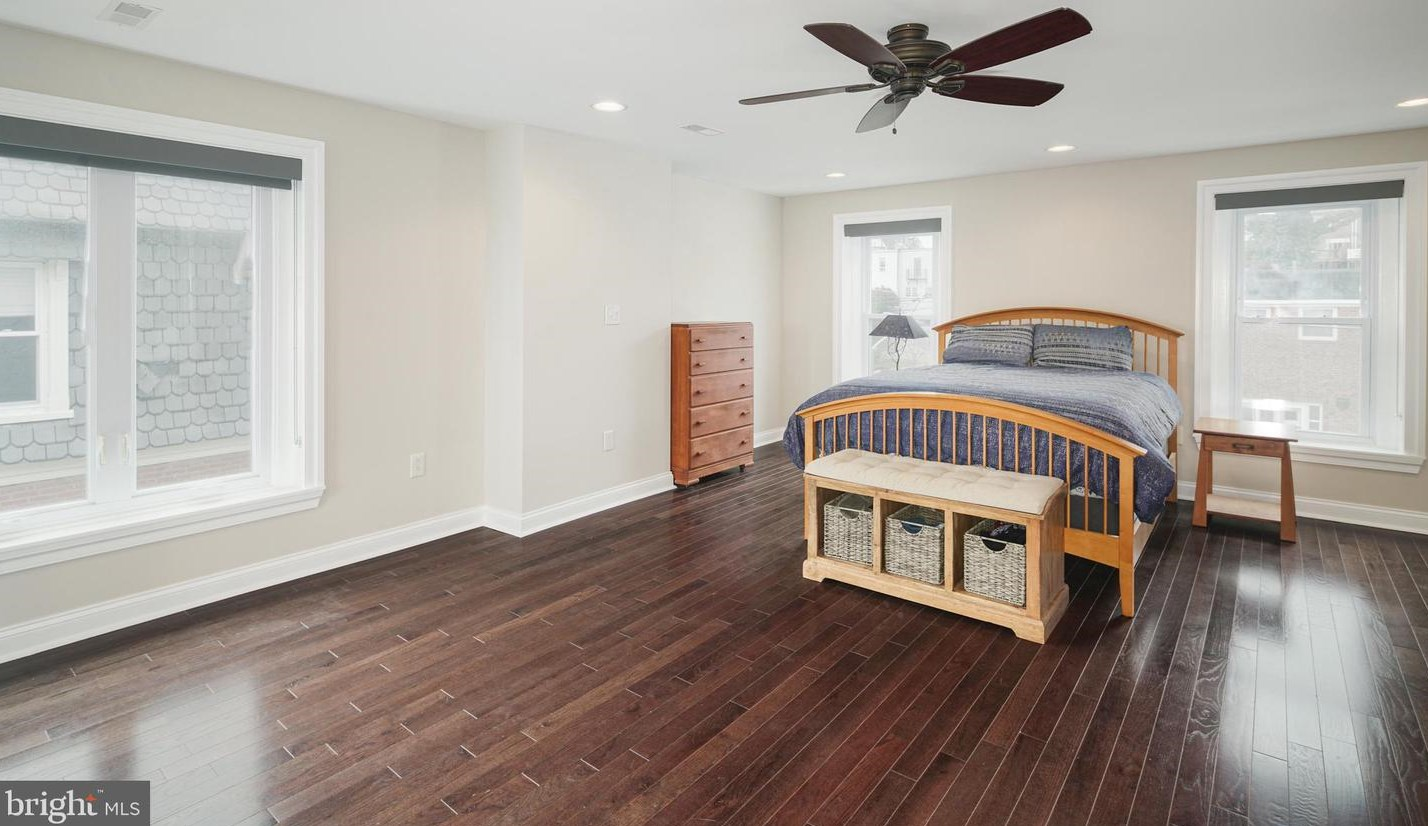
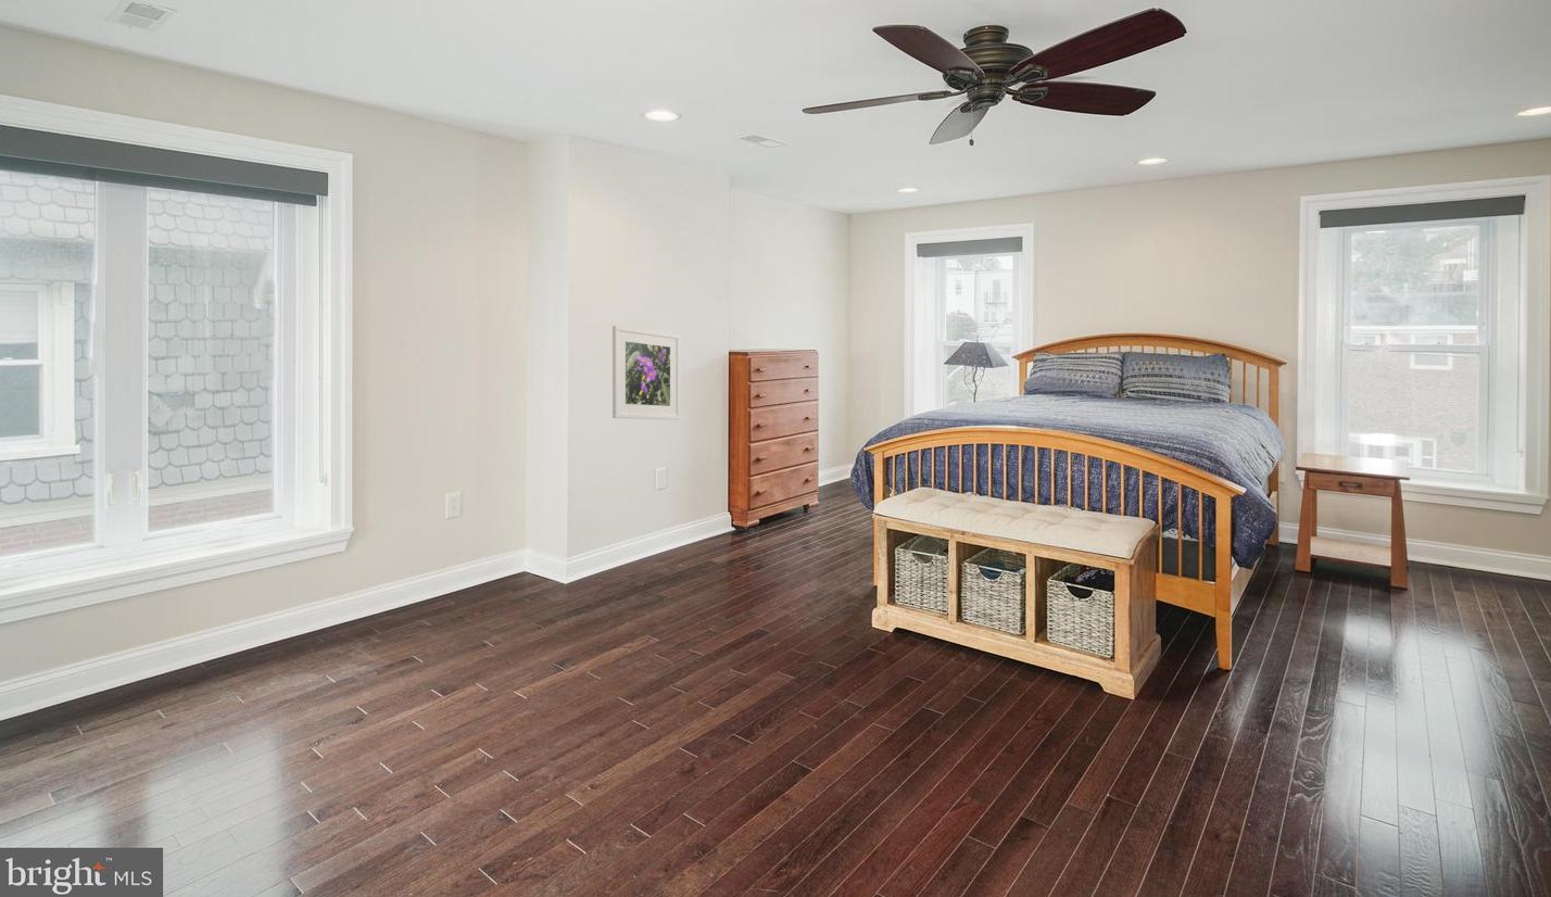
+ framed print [611,325,681,420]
